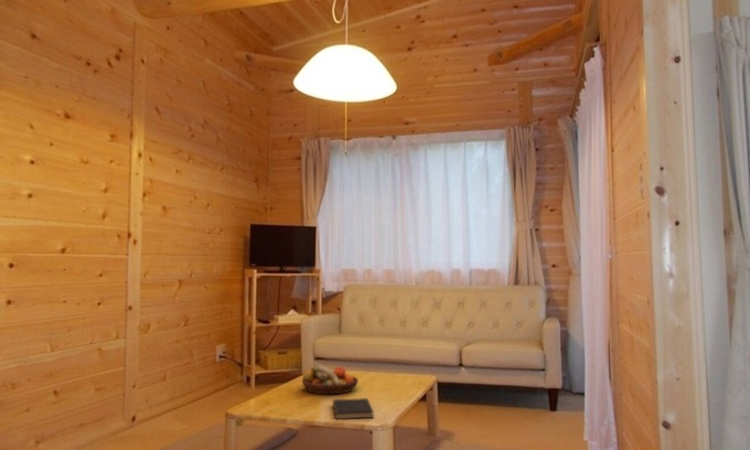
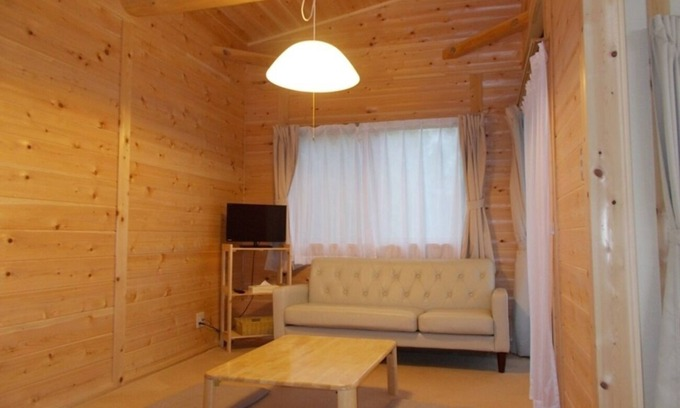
- fruit bowl [301,364,360,395]
- hardcover book [332,397,375,420]
